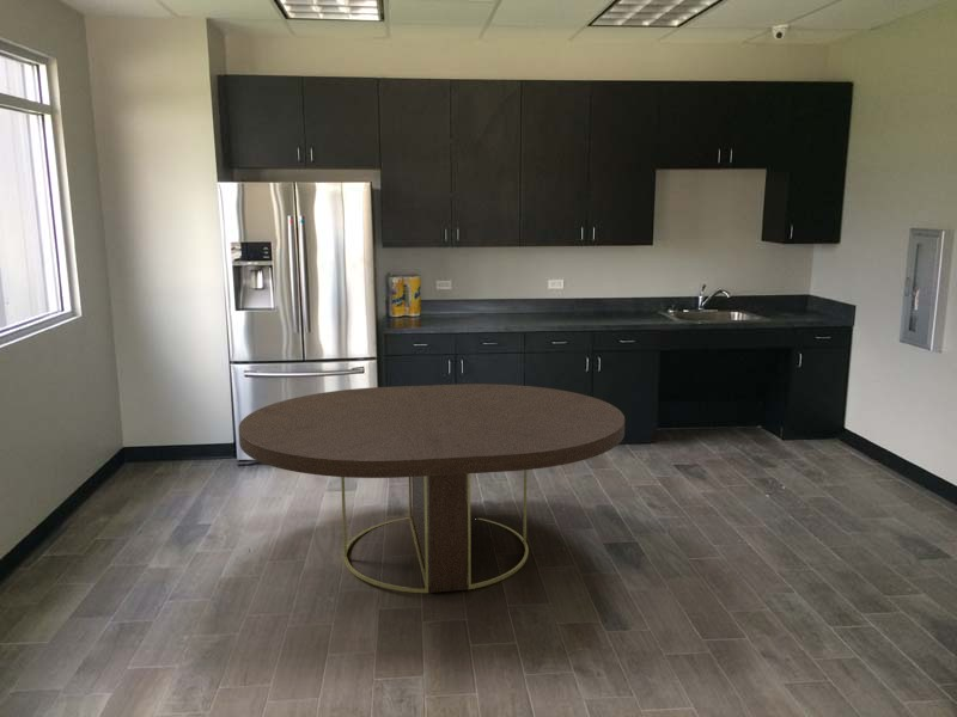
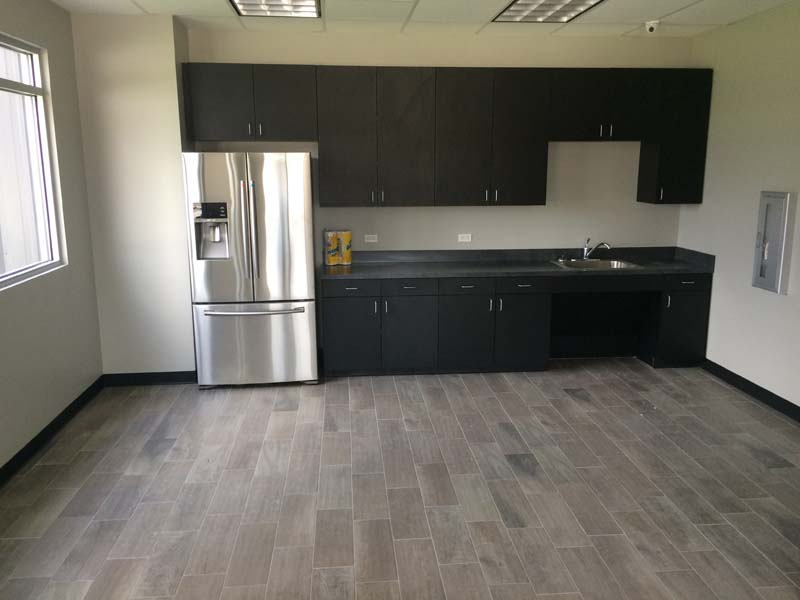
- dining table [238,382,626,594]
